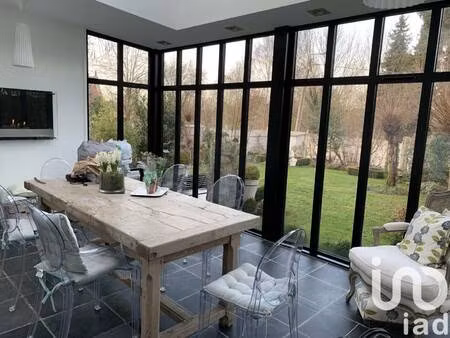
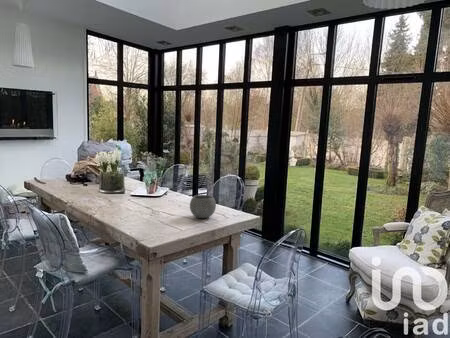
+ bowl [189,194,217,219]
